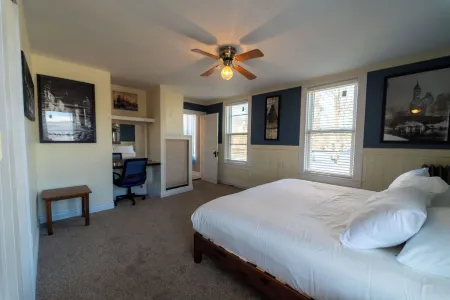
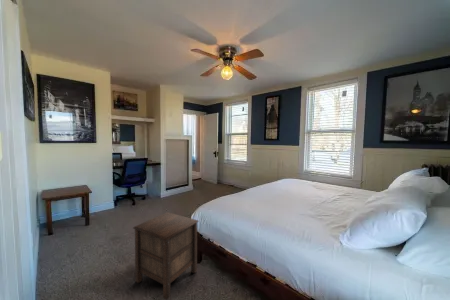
+ nightstand [132,211,200,300]
